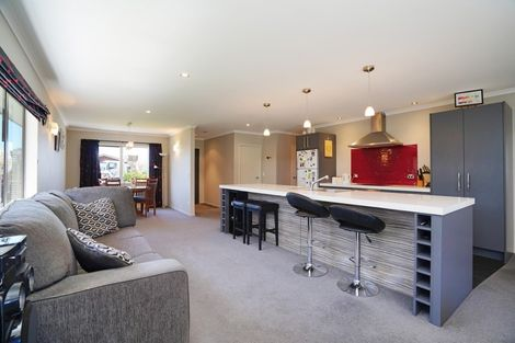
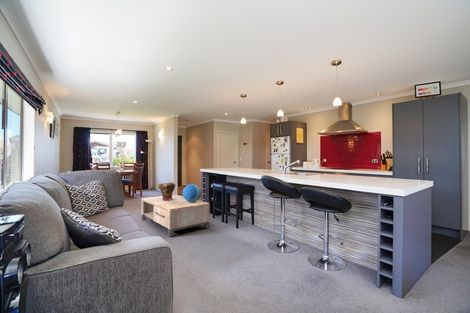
+ decorative globe [181,183,202,203]
+ coffee table [141,194,211,238]
+ decorative urn [157,181,176,201]
